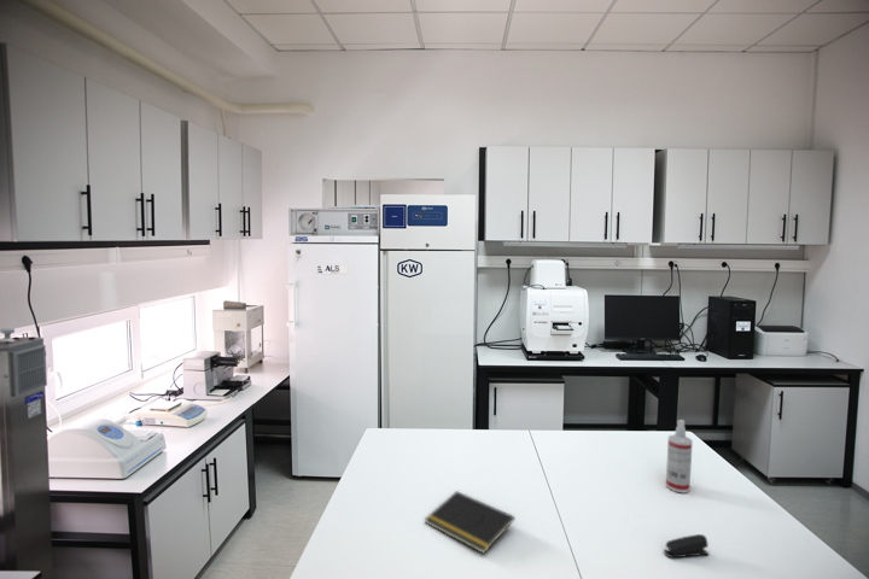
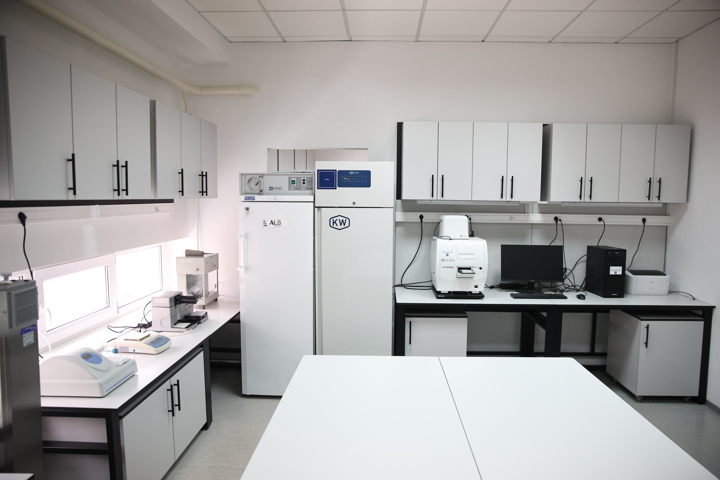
- stapler [663,533,710,558]
- notepad [424,490,515,555]
- spray bottle [665,419,694,495]
